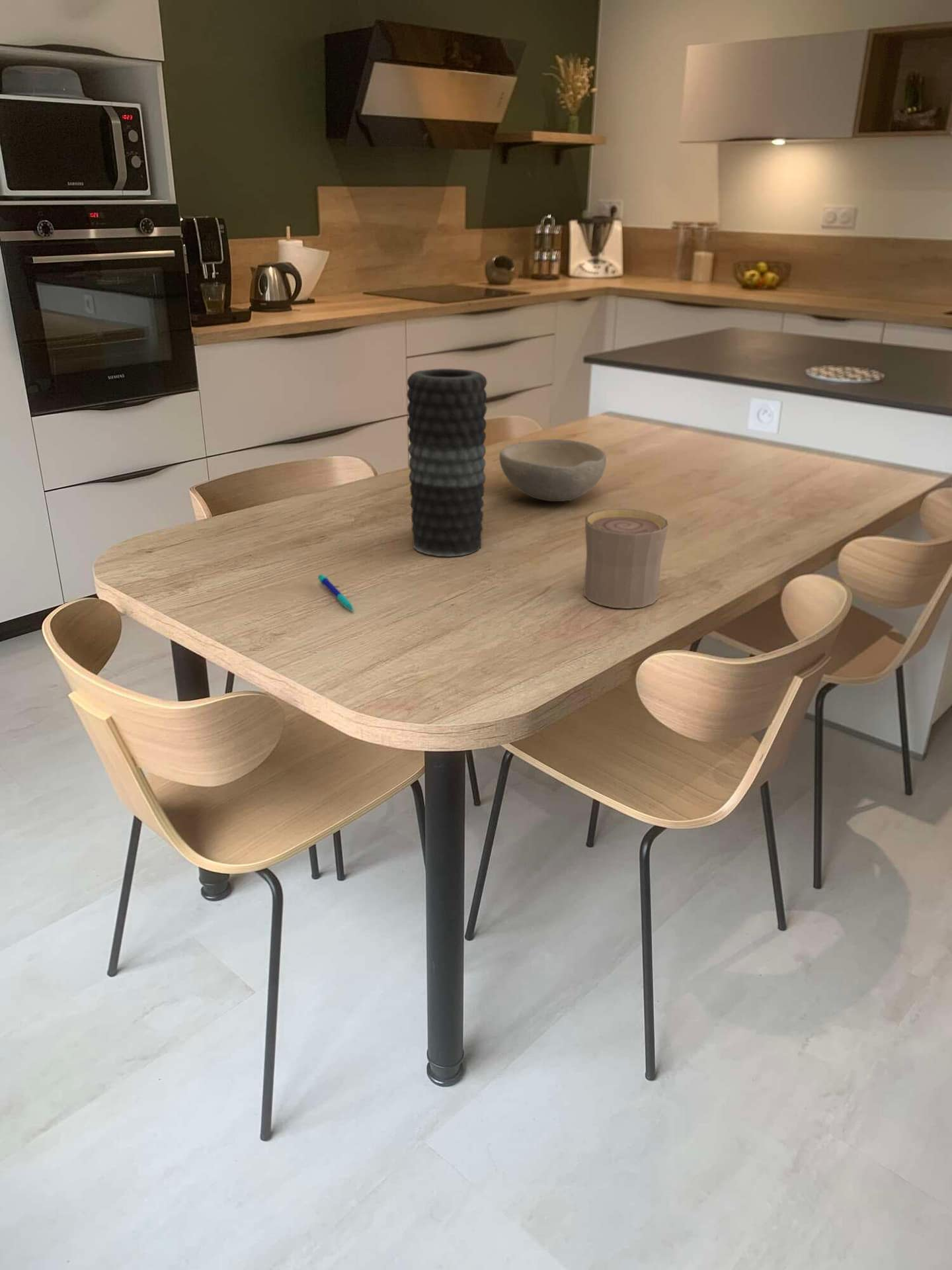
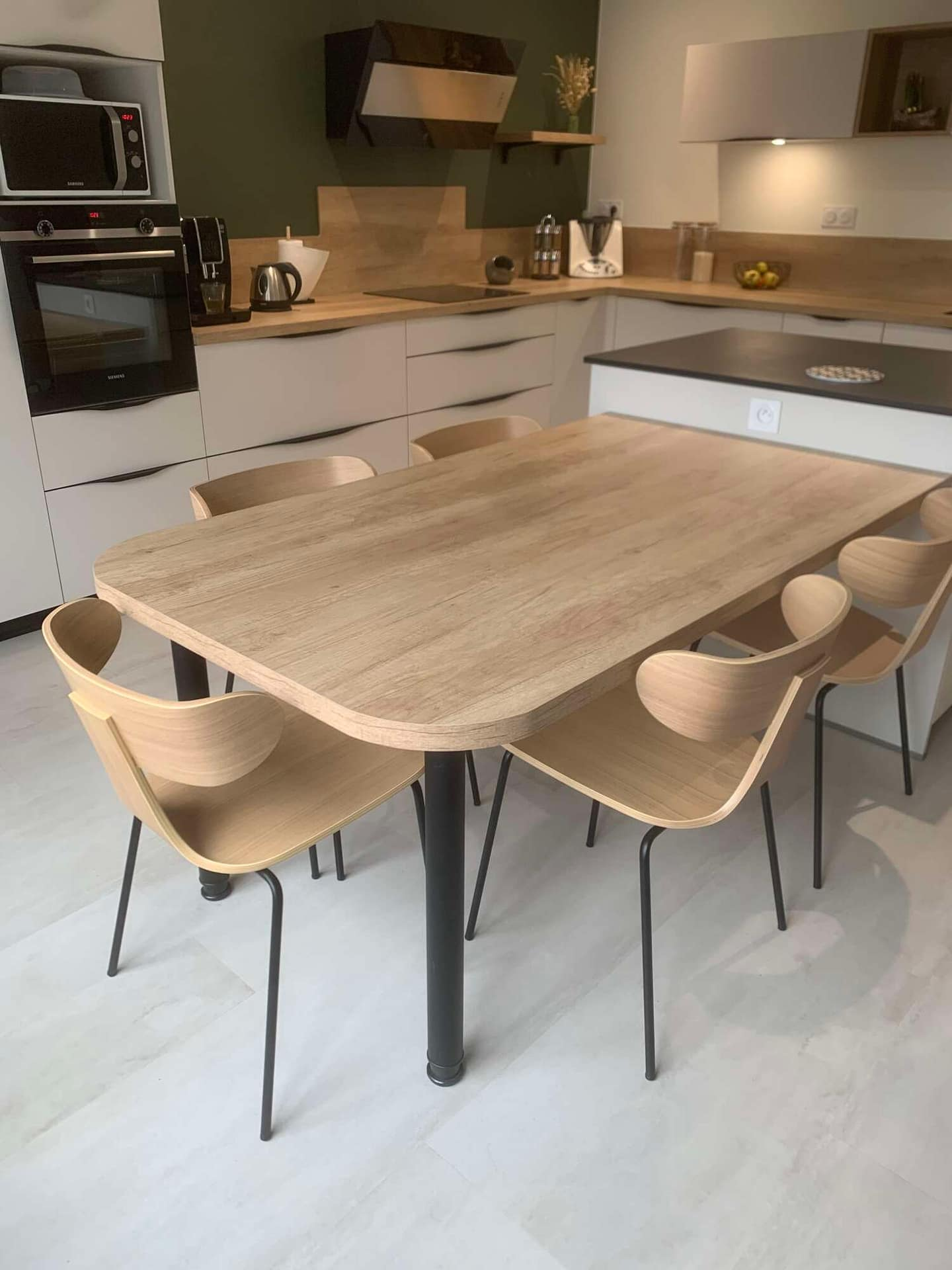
- bowl [499,439,607,502]
- vase [406,368,488,557]
- cup [583,508,669,609]
- pen [317,573,354,612]
